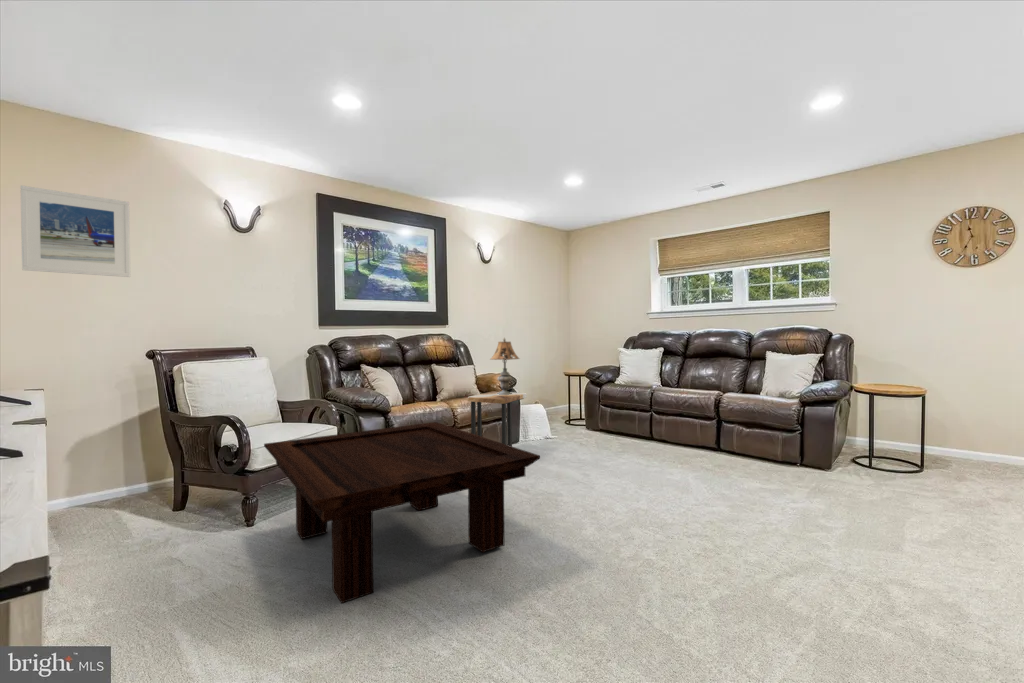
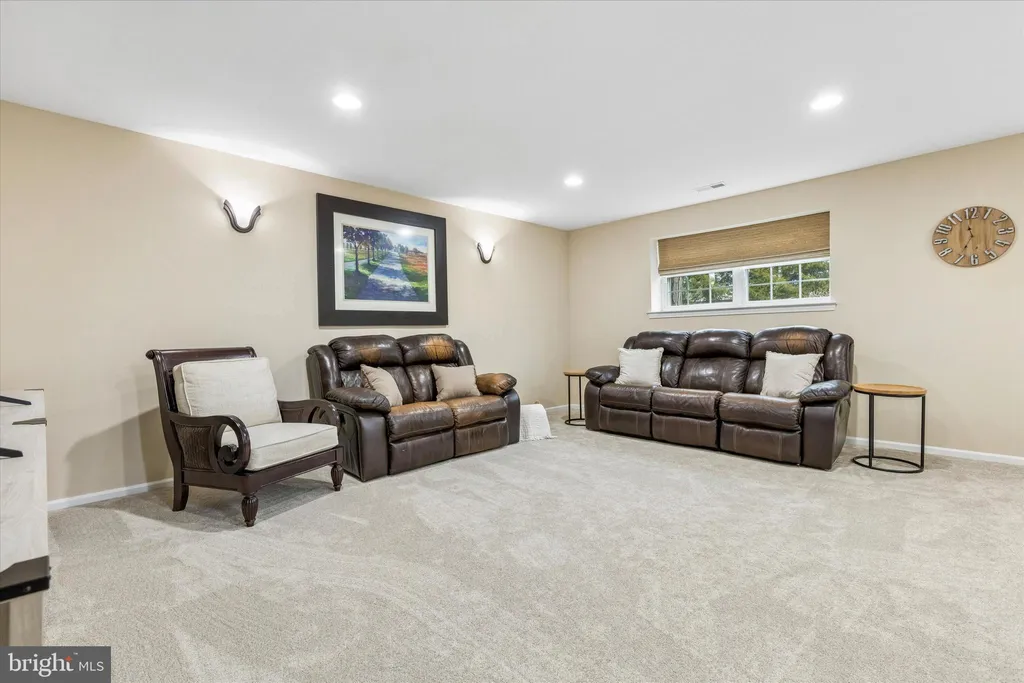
- table lamp [489,337,521,395]
- coffee table [263,421,541,604]
- side table [467,390,528,447]
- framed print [19,184,131,278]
